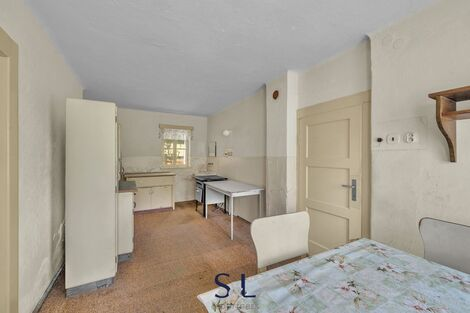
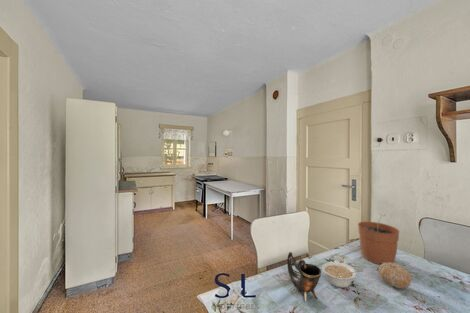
+ cup [286,251,322,302]
+ plant pot [357,212,400,266]
+ fruit [377,262,412,290]
+ legume [321,261,364,289]
